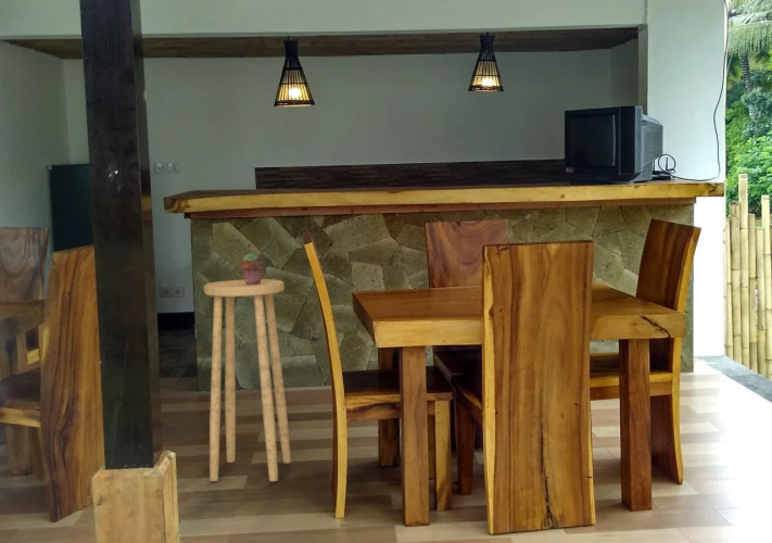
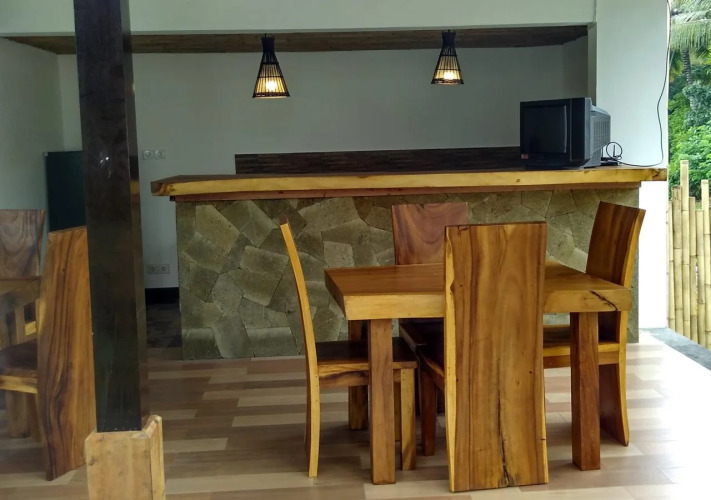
- potted succulent [239,252,265,285]
- stool [203,278,292,482]
